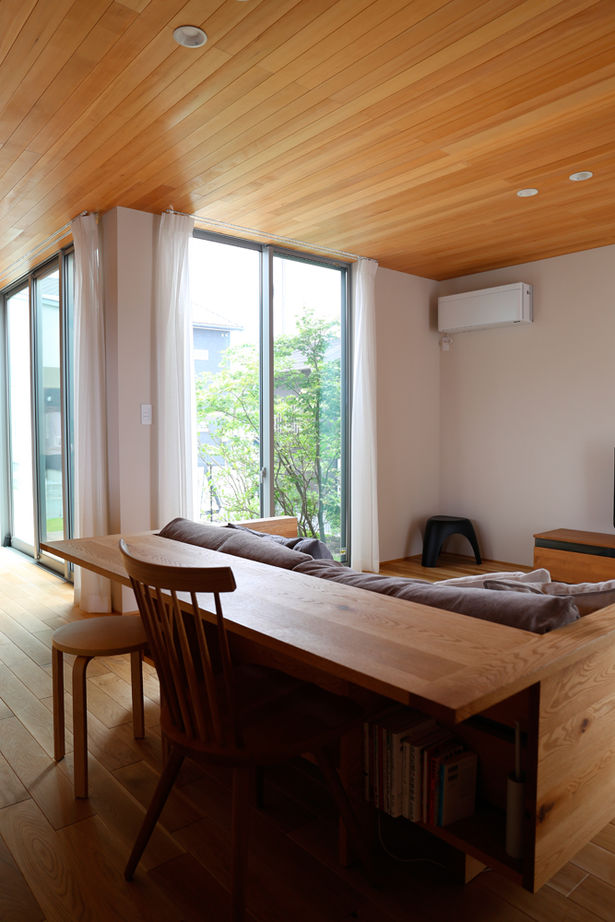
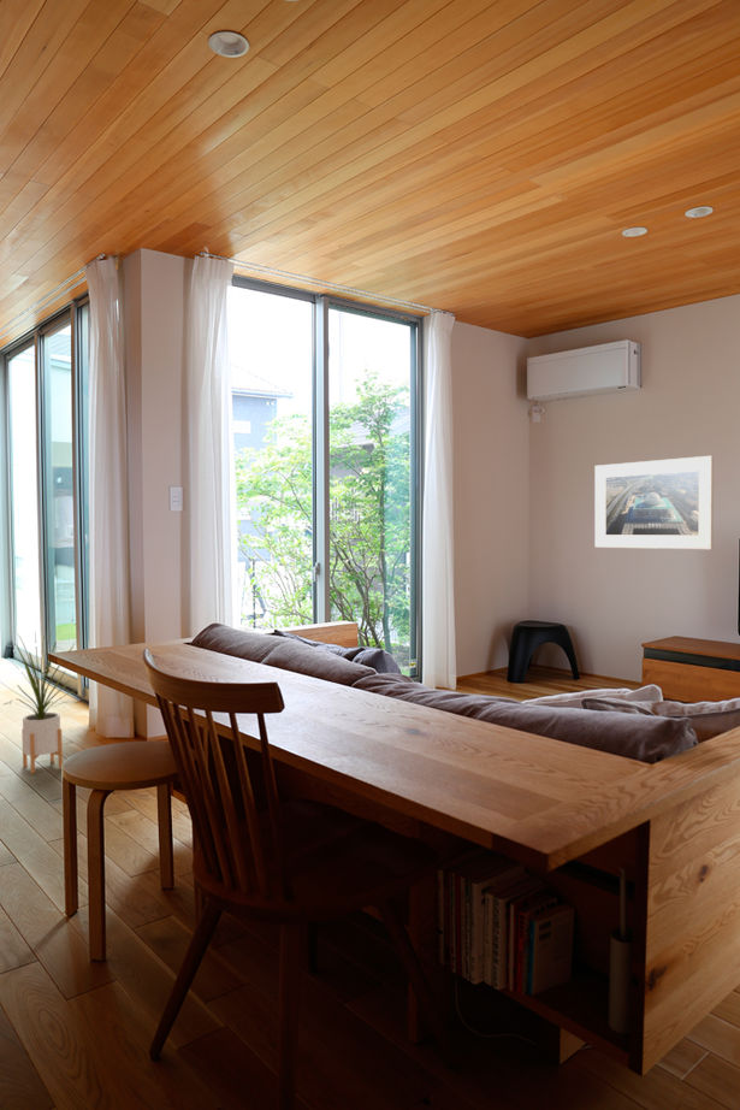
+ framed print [593,455,715,550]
+ house plant [0,631,79,775]
